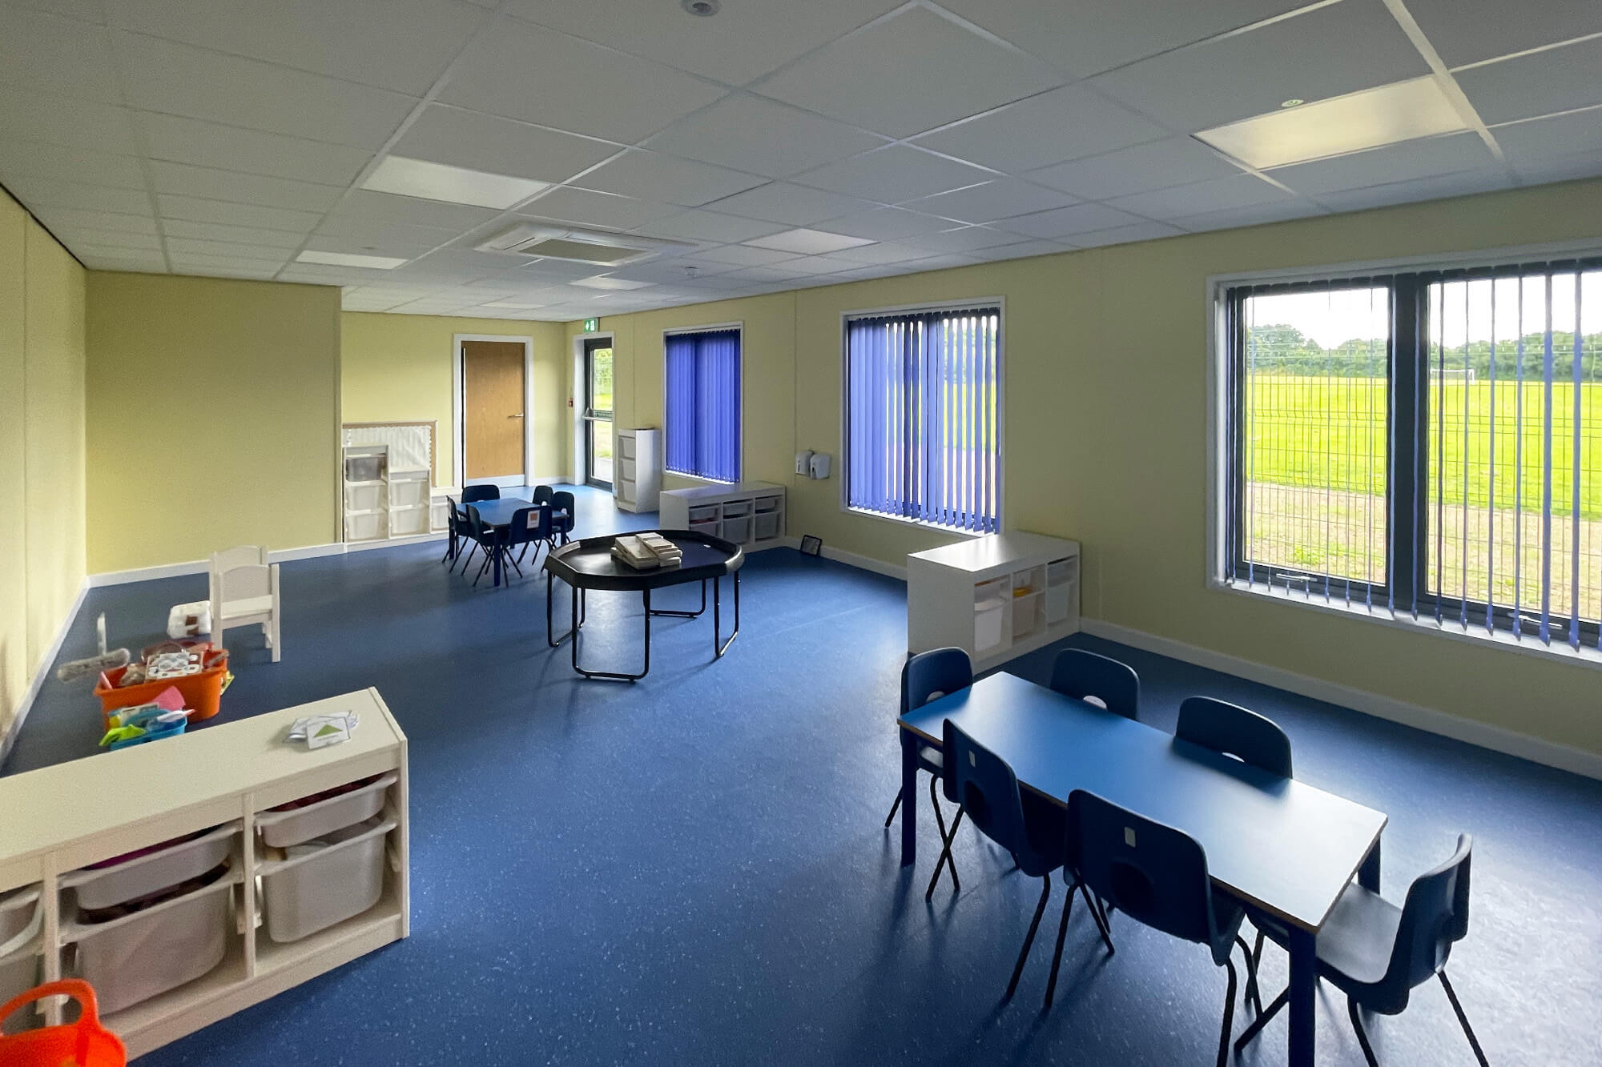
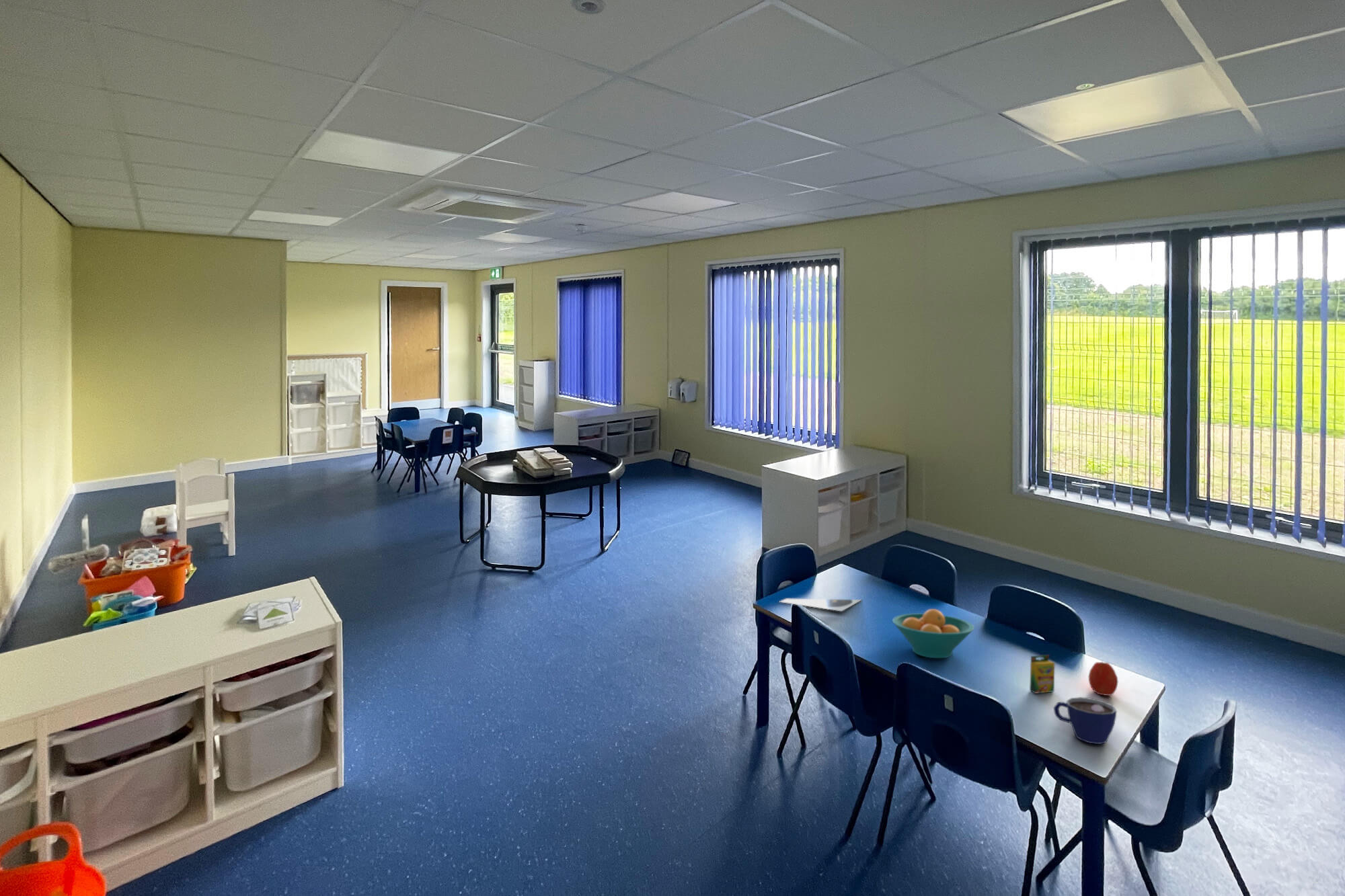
+ cup [1053,696,1117,745]
+ apple [1088,660,1118,696]
+ plate [779,598,863,612]
+ crayon box [1029,654,1055,694]
+ fruit bowl [892,608,975,659]
